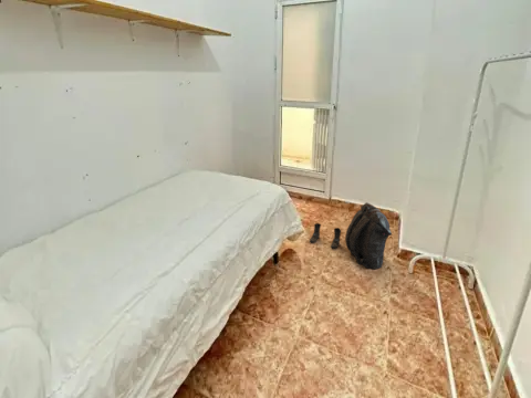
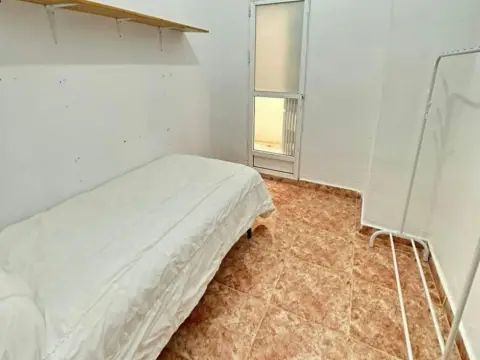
- boots [309,222,342,249]
- backpack [344,201,393,270]
